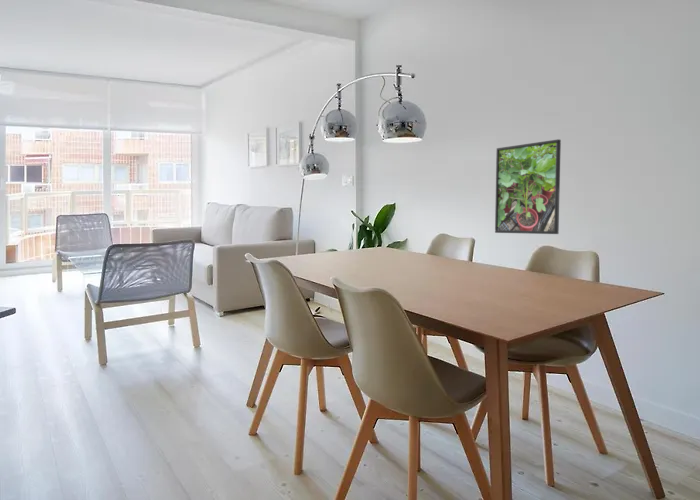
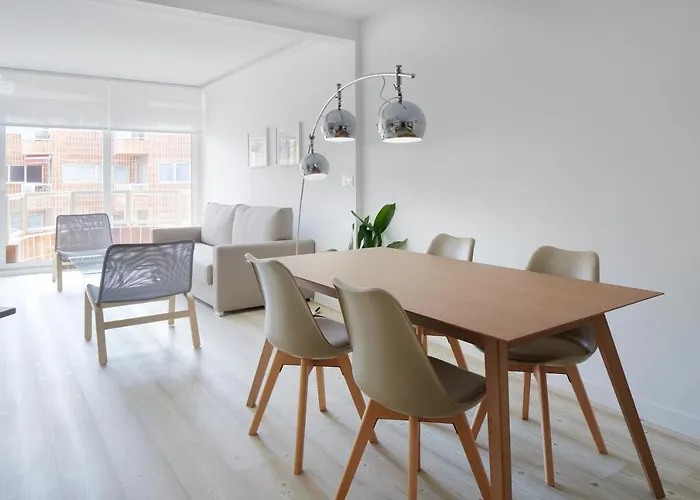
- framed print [494,138,562,235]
